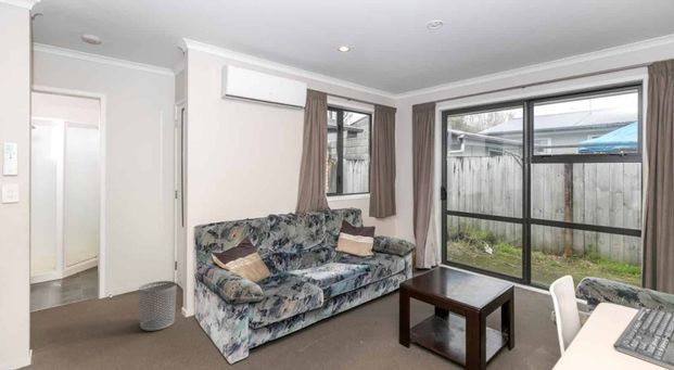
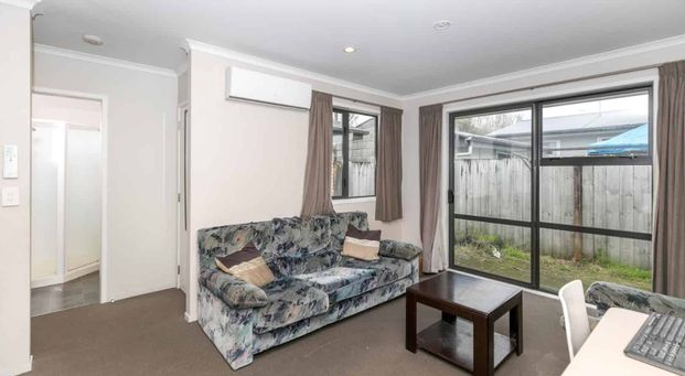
- waste bin [138,280,178,332]
